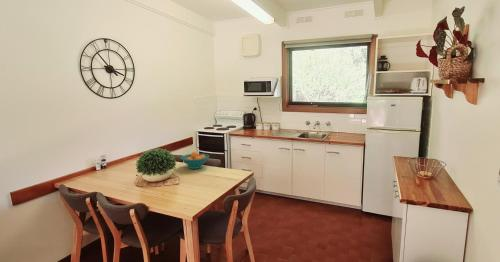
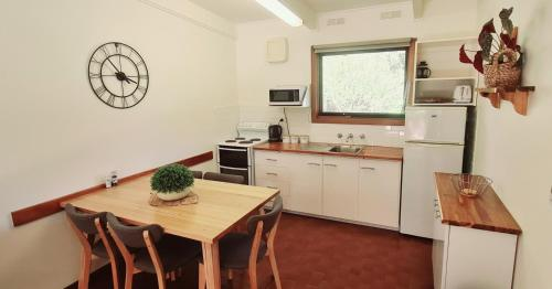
- fruit bowl [180,150,210,170]
